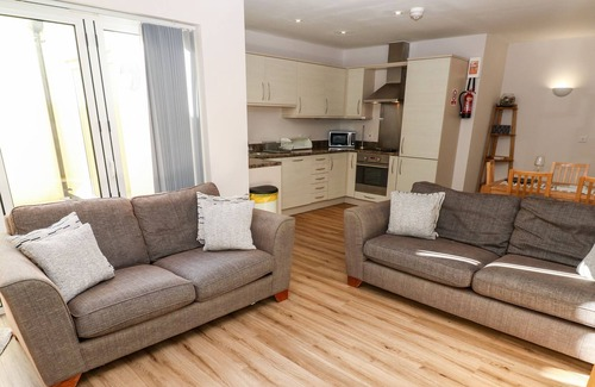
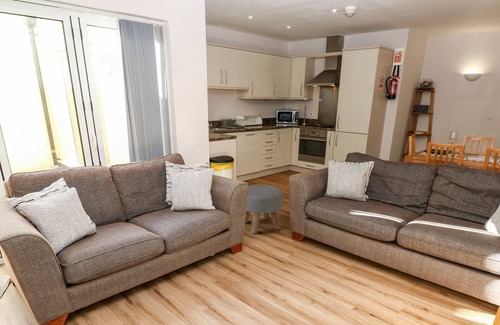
+ ottoman [244,184,284,235]
